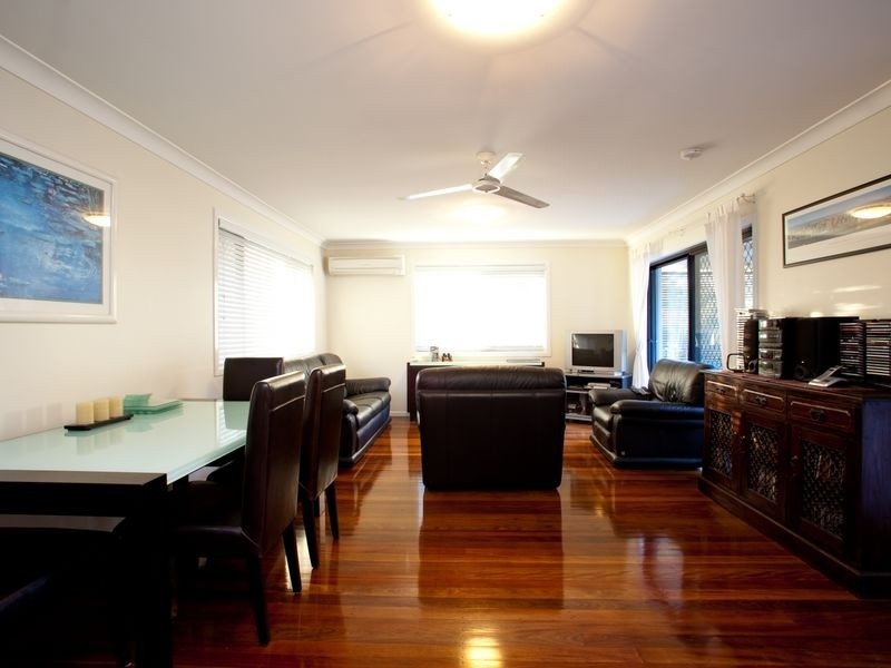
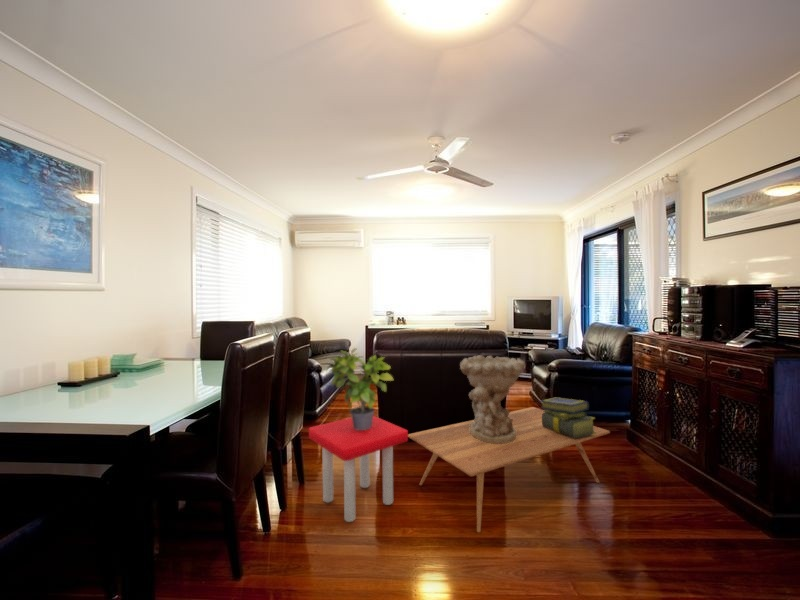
+ stool [308,415,409,523]
+ decorative bowl [459,354,527,444]
+ potted plant [325,347,394,430]
+ stack of books [539,397,596,438]
+ coffee table [408,406,611,533]
